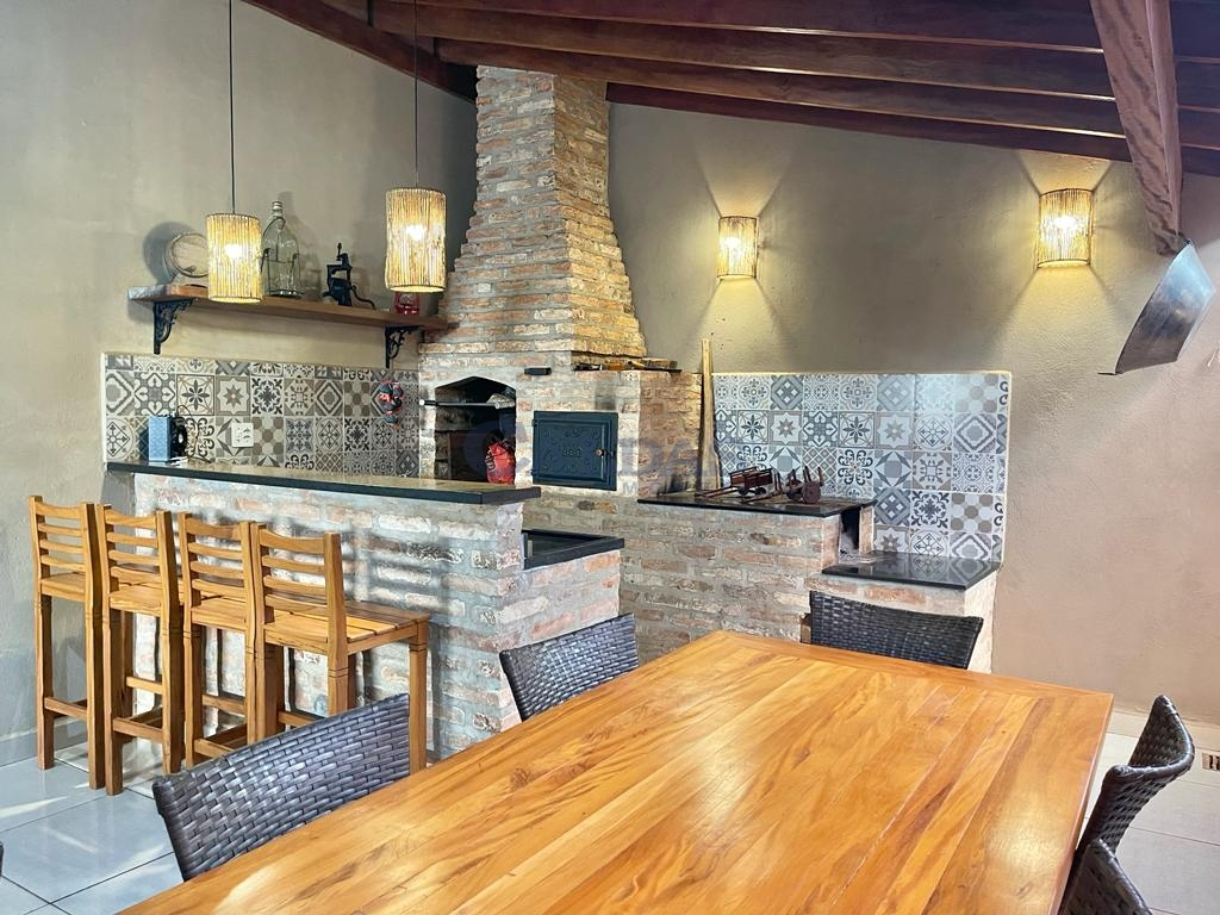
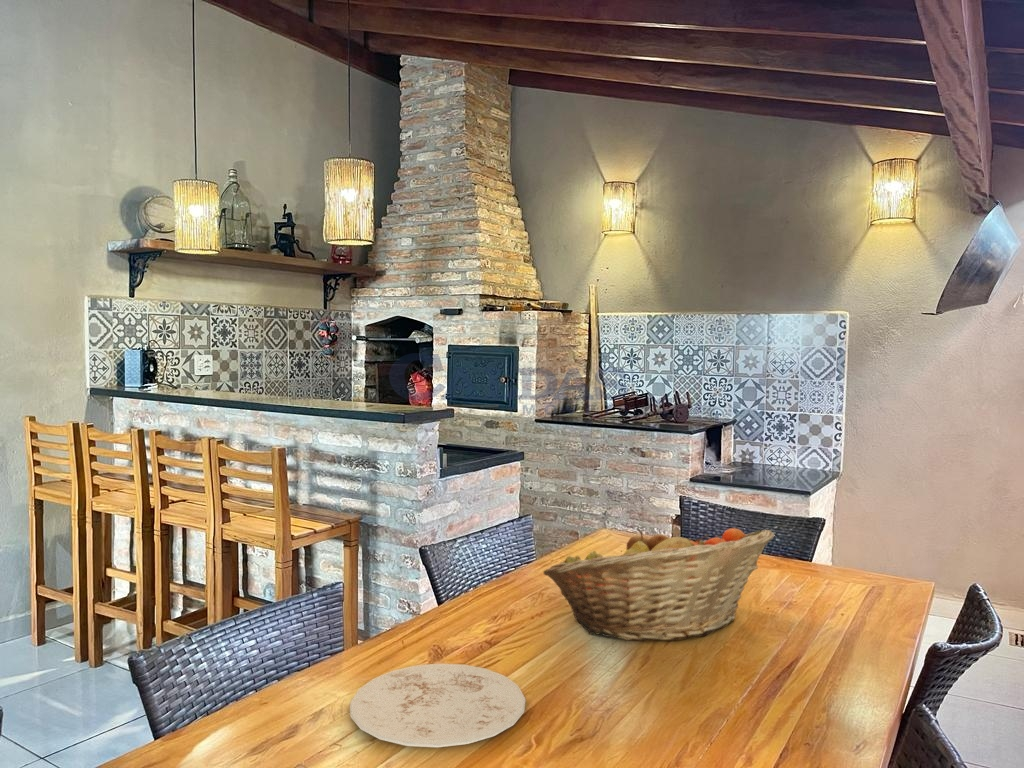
+ plate [349,662,527,748]
+ fruit basket [543,527,775,642]
